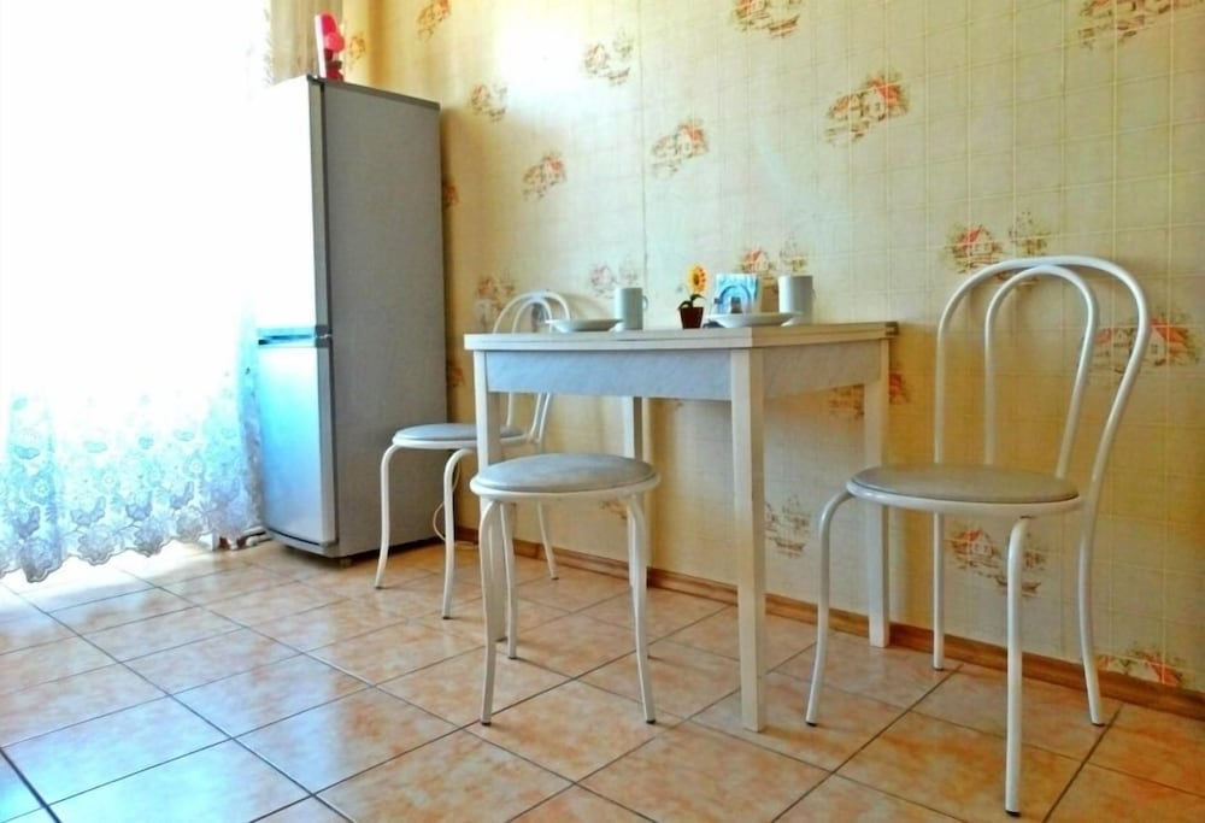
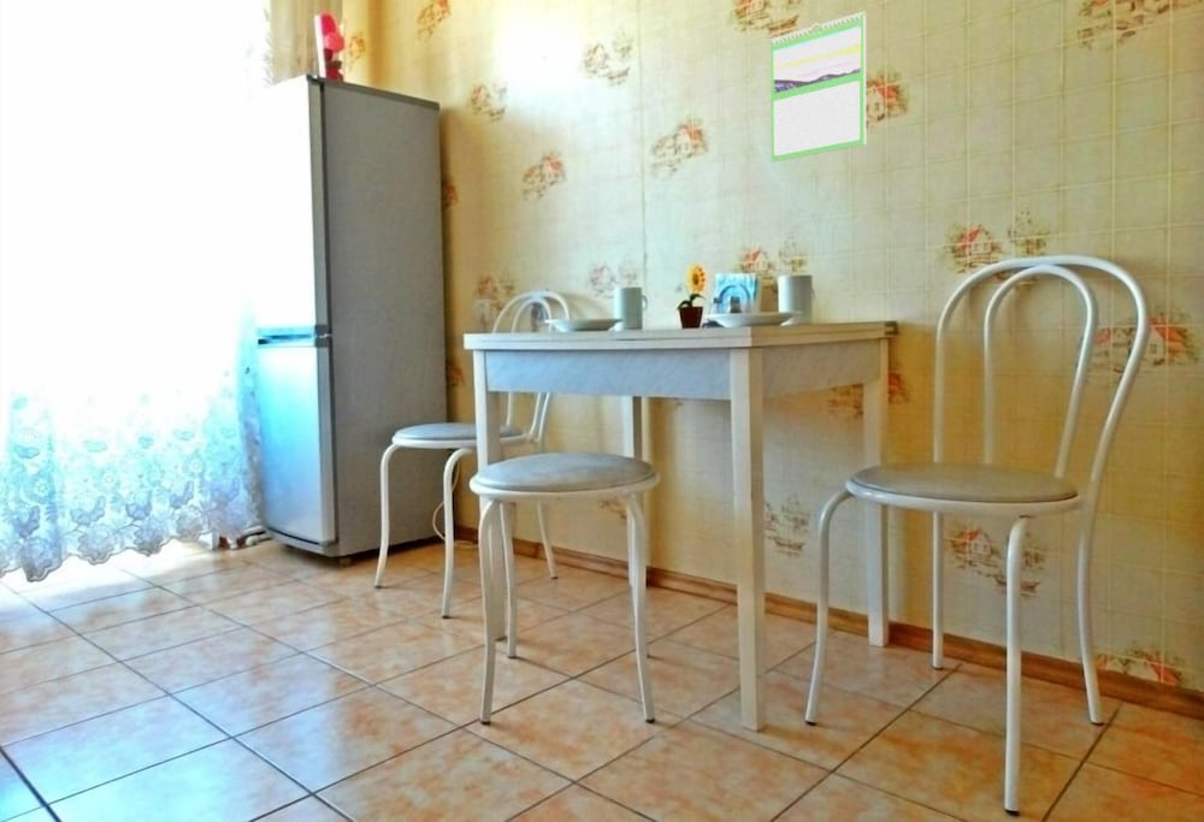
+ calendar [769,11,867,164]
